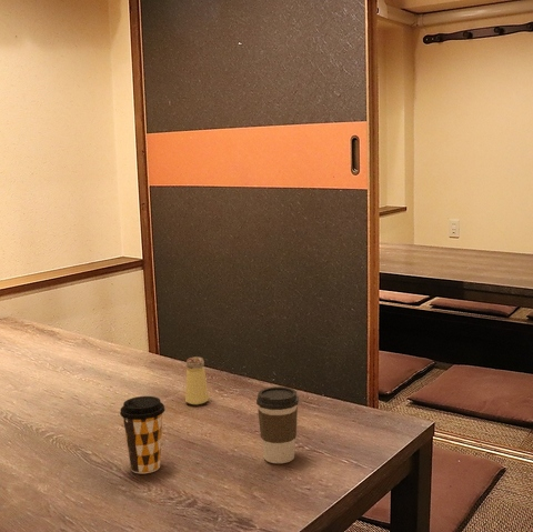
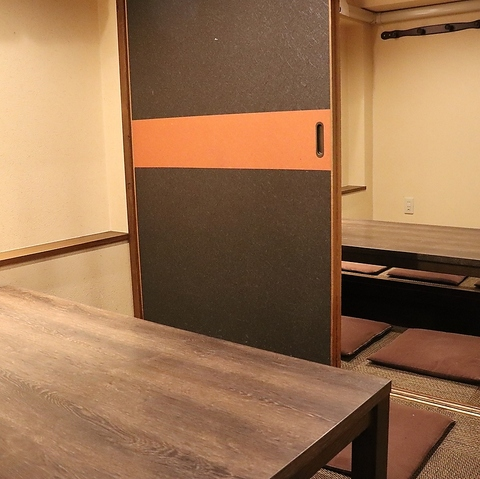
- coffee cup [255,385,300,464]
- coffee cup [119,395,167,474]
- saltshaker [184,355,210,405]
